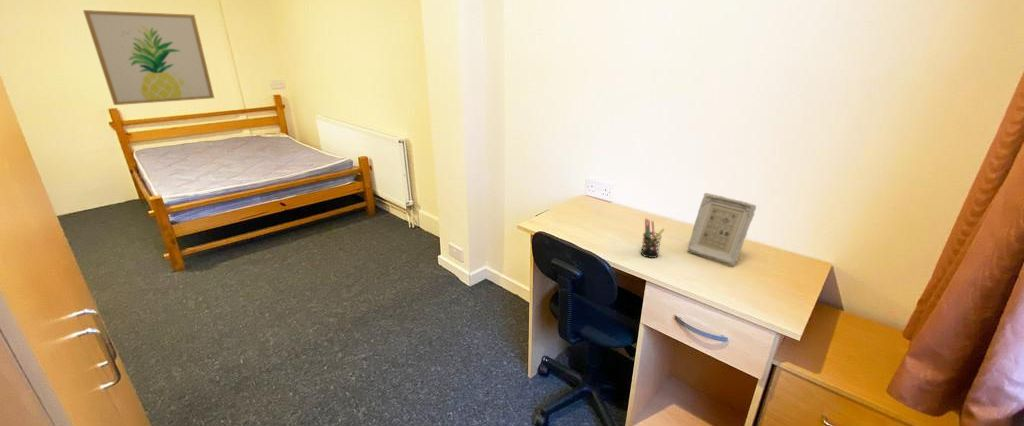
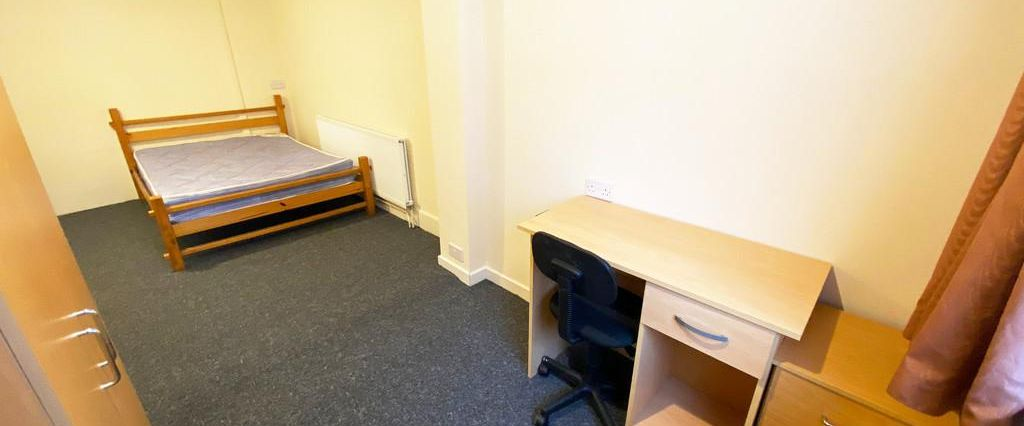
- wall art [82,9,215,106]
- picture frame [687,192,757,266]
- pen holder [640,218,666,259]
